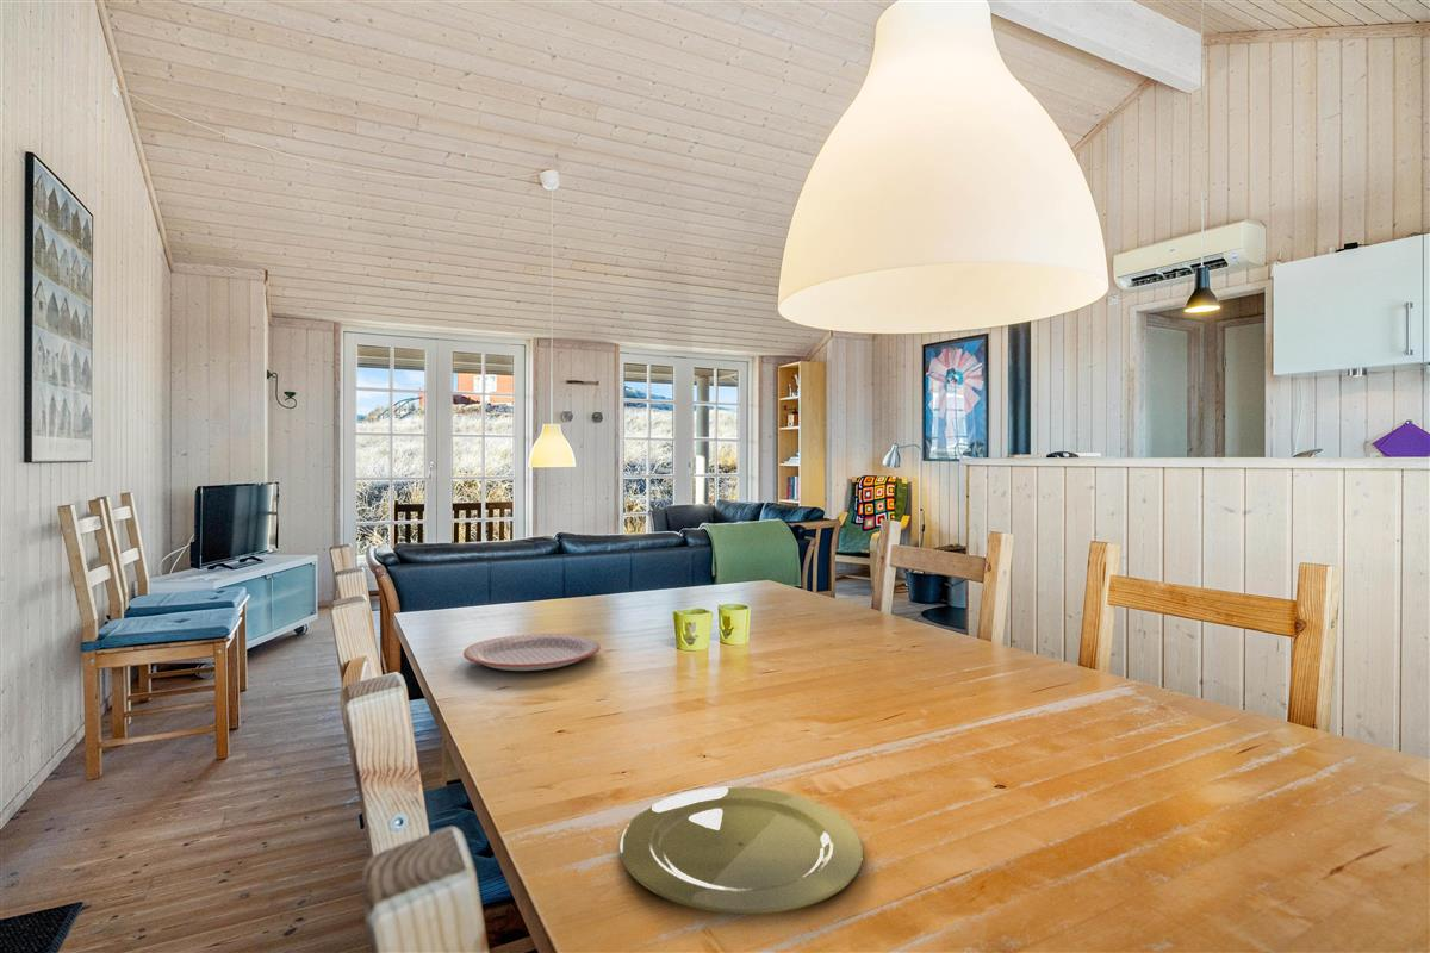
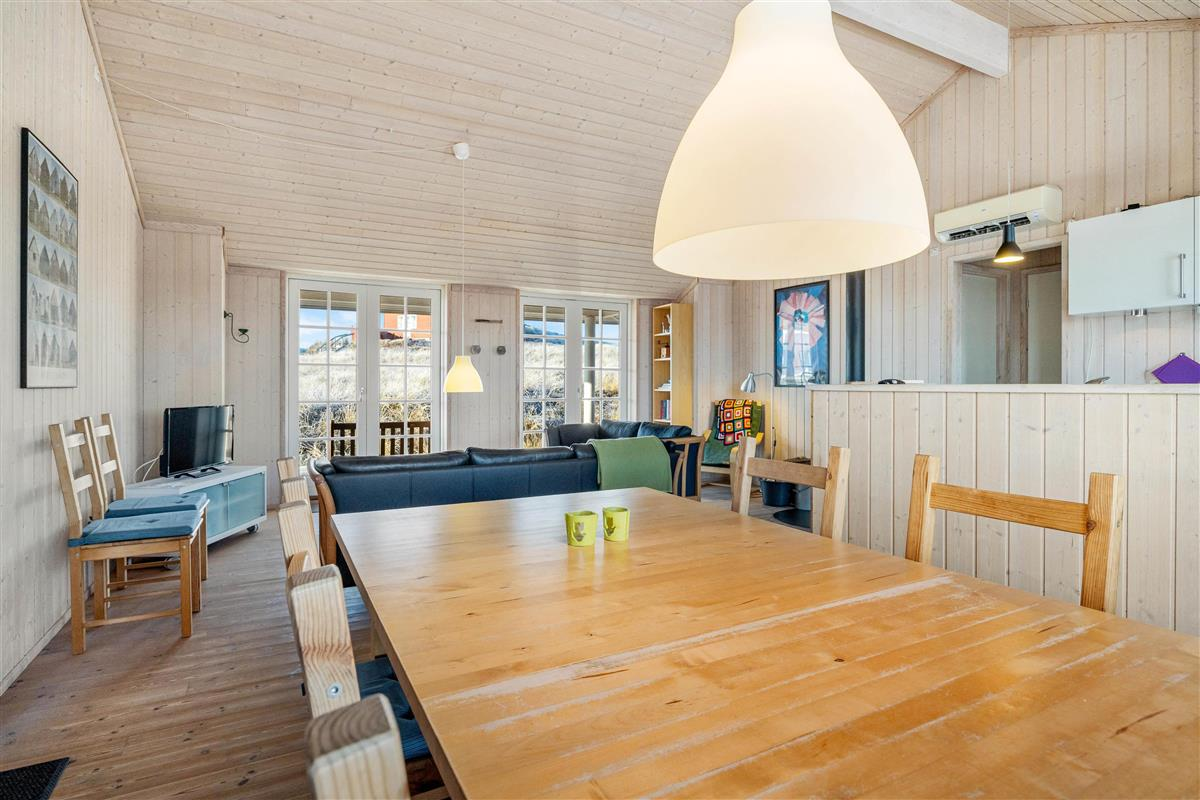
- plate [462,633,602,672]
- plate [618,785,864,915]
